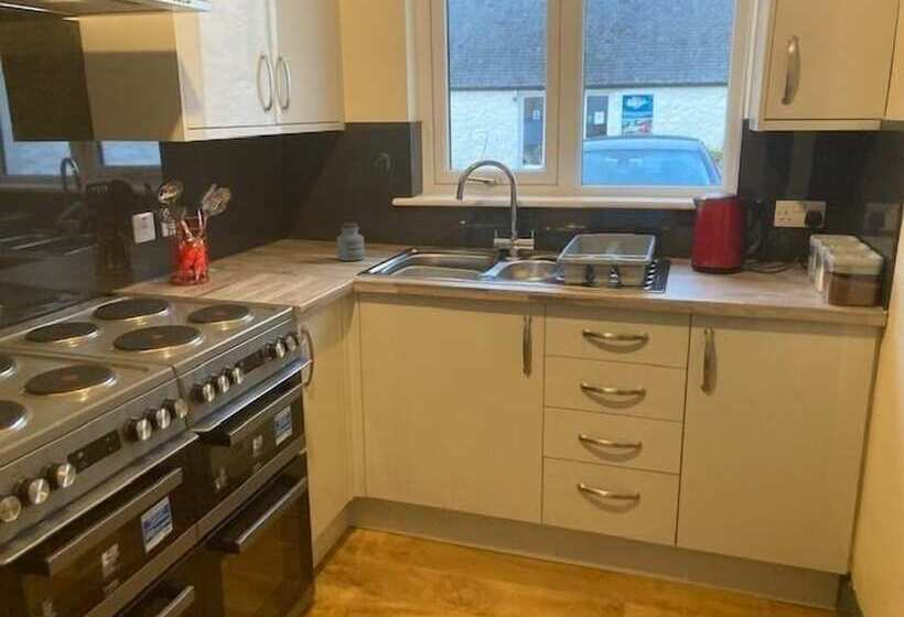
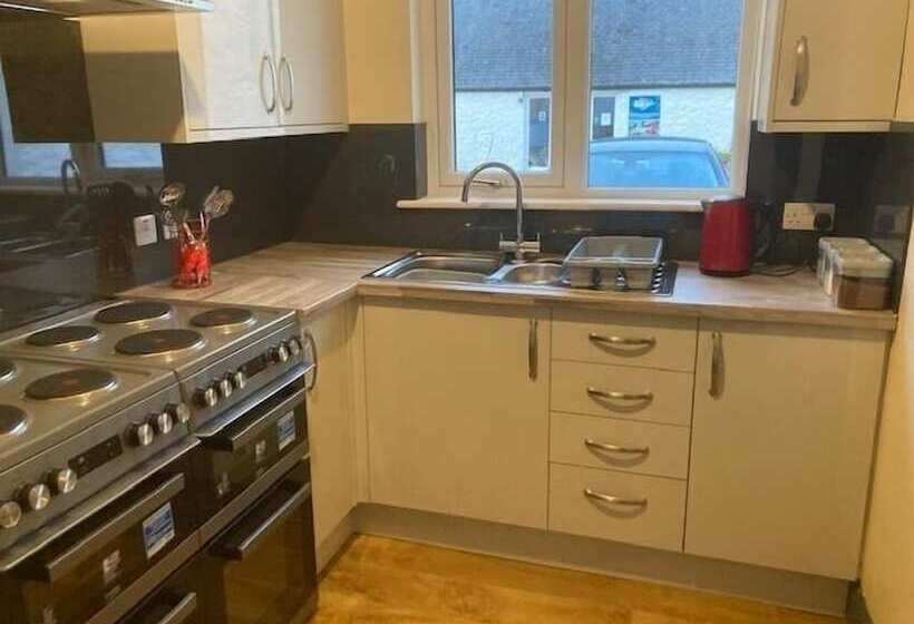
- jar [335,223,366,262]
